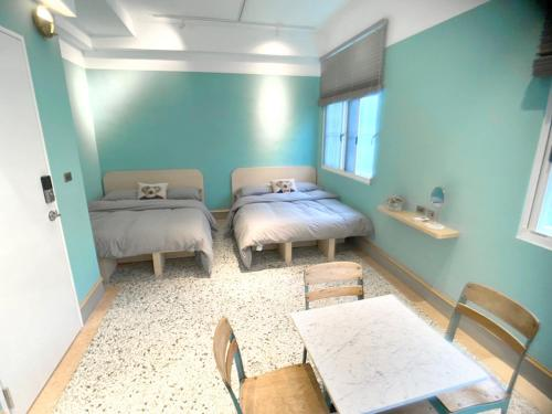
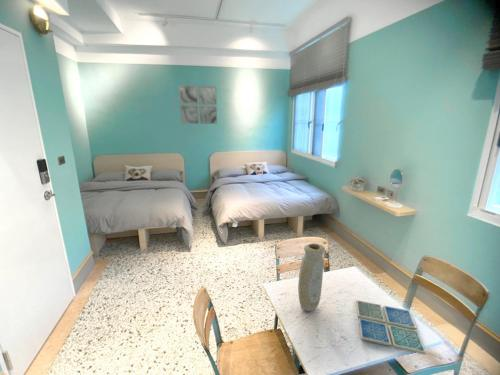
+ wall art [178,84,218,125]
+ drink coaster [355,299,427,356]
+ vase [297,242,326,312]
